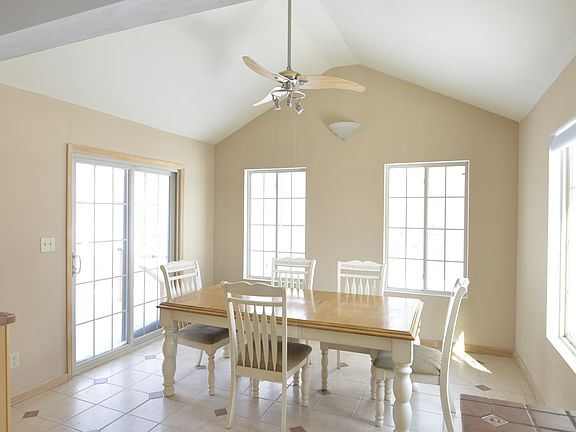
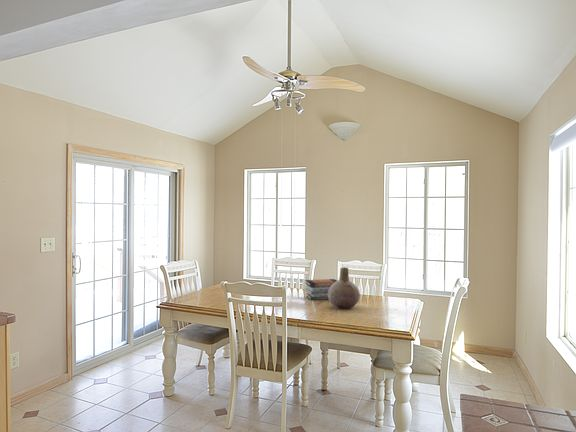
+ book stack [304,278,338,301]
+ vase [328,266,361,310]
